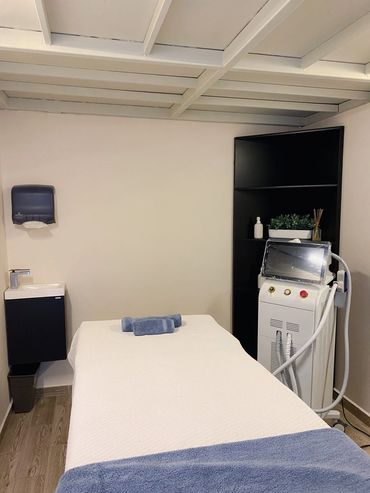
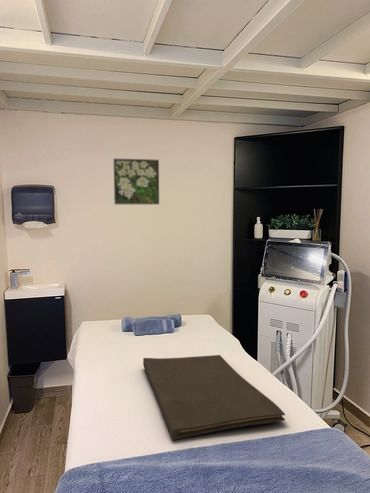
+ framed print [113,158,160,206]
+ hand towel [142,354,286,442]
